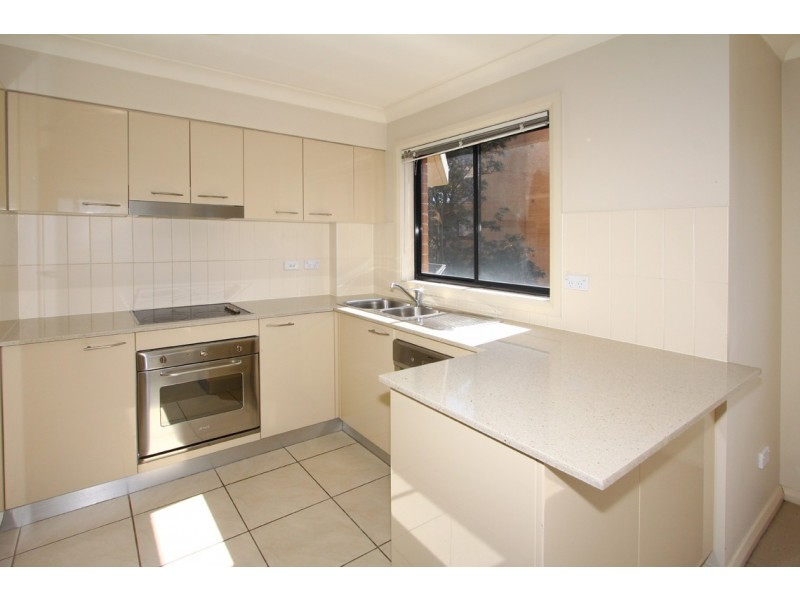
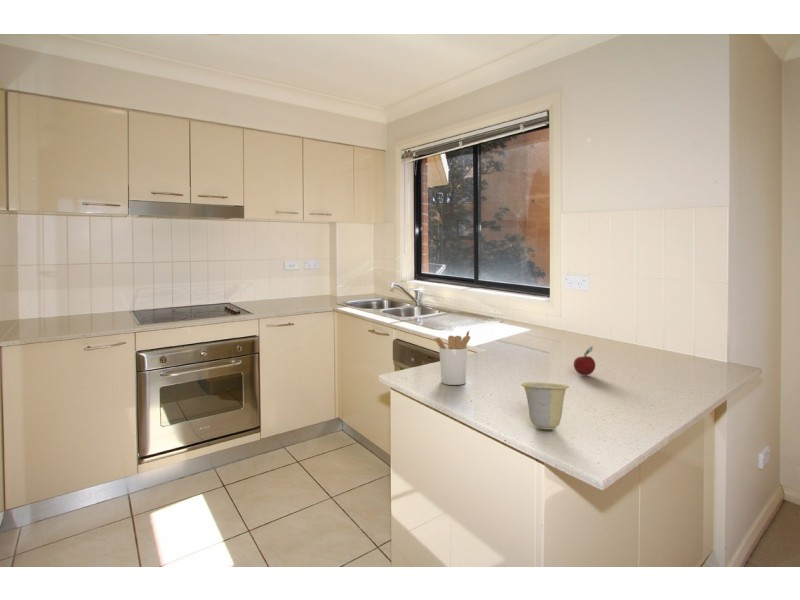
+ utensil holder [433,331,471,386]
+ fruit [573,345,596,376]
+ cup [520,381,570,430]
